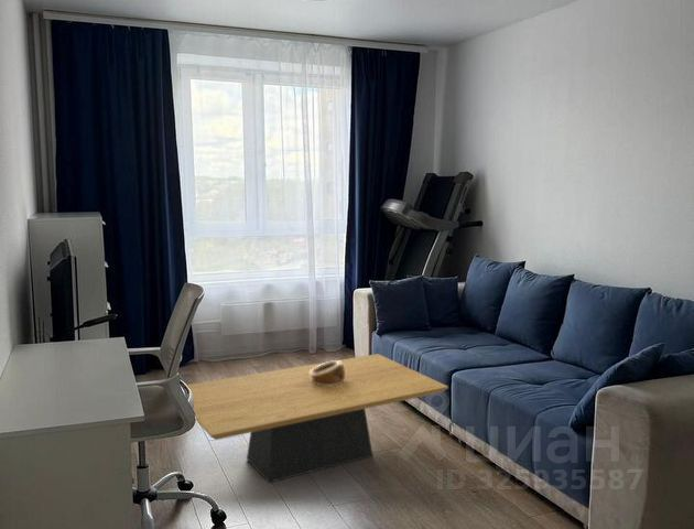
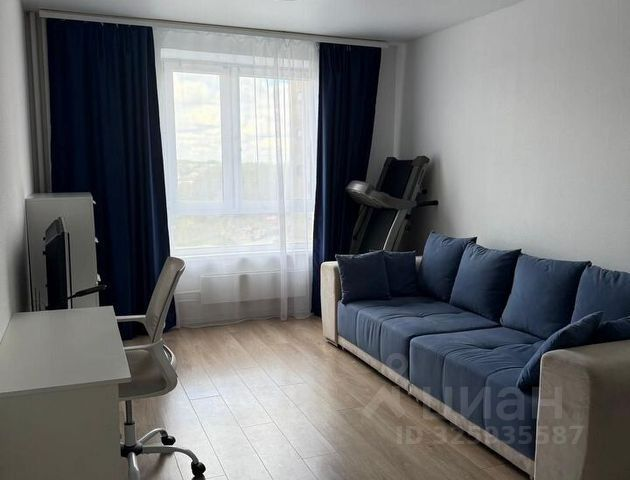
- coffee table [185,353,449,484]
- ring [311,359,345,386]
